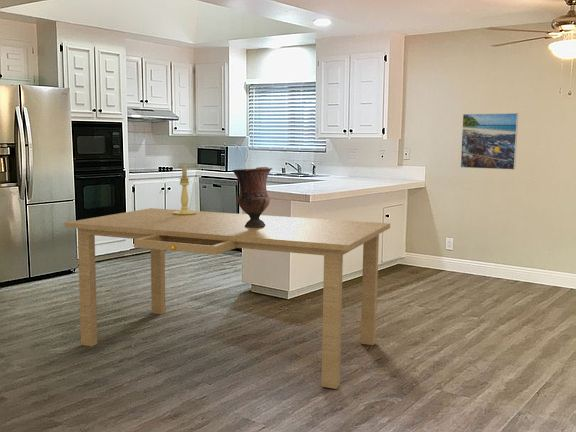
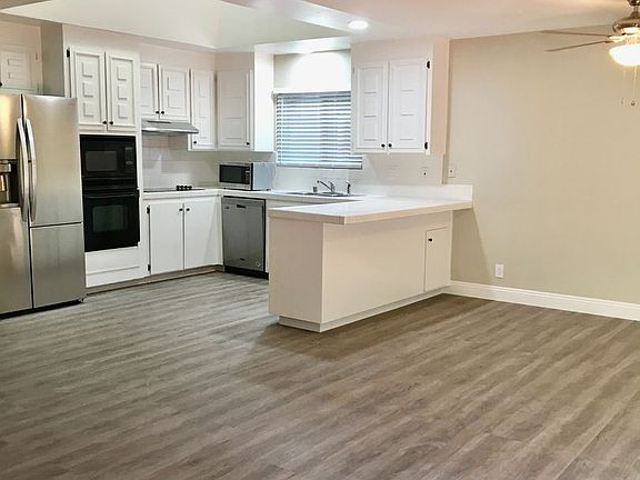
- vase [230,166,273,227]
- candle holder [172,162,197,215]
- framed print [460,112,519,171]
- dining table [63,207,391,390]
